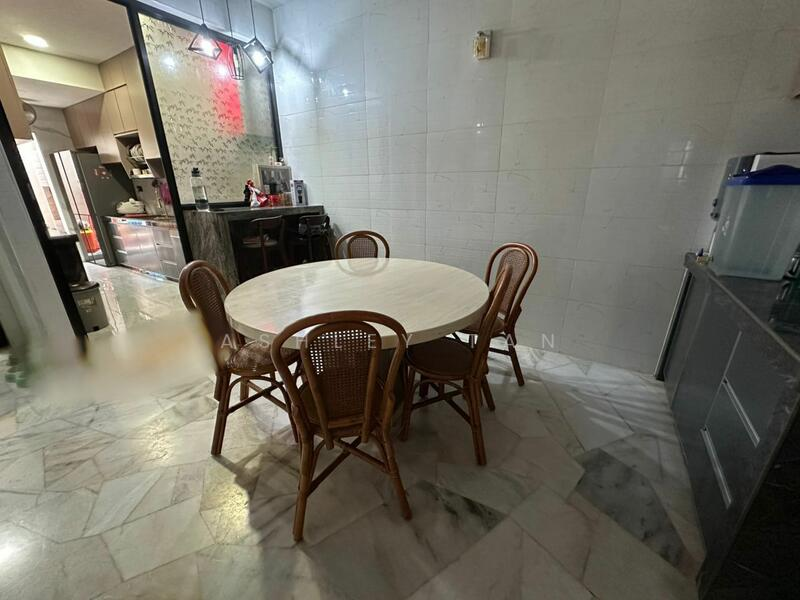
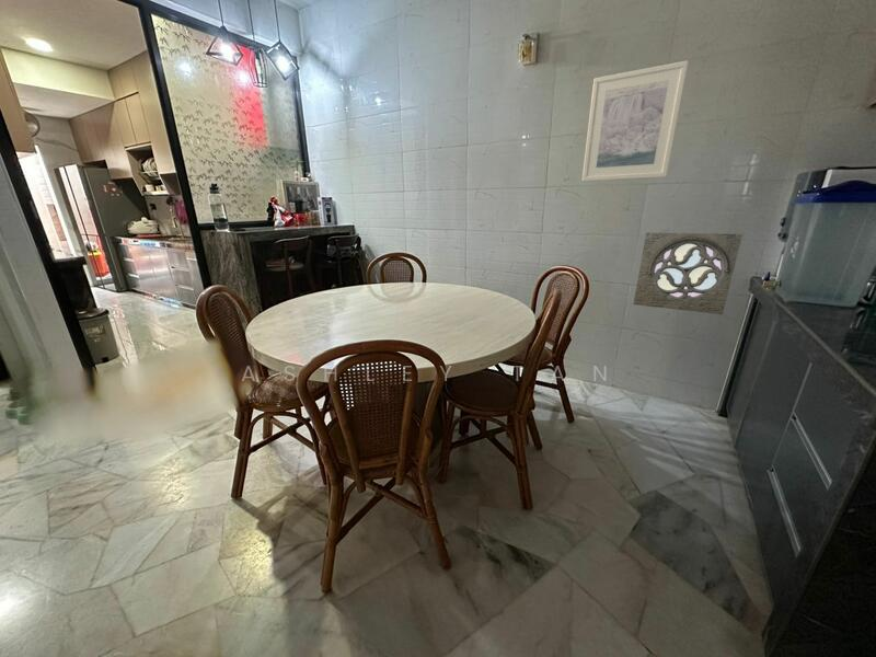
+ wall ornament [632,231,744,315]
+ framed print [581,59,689,183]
